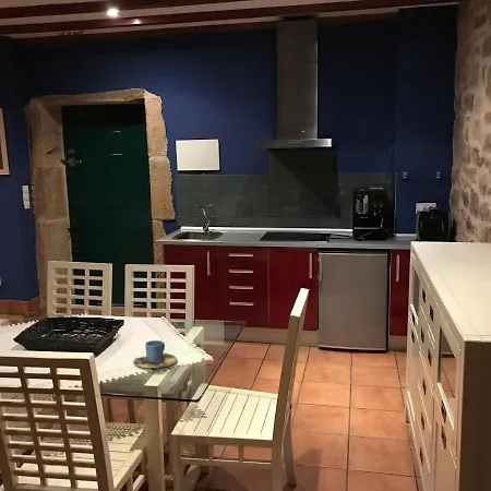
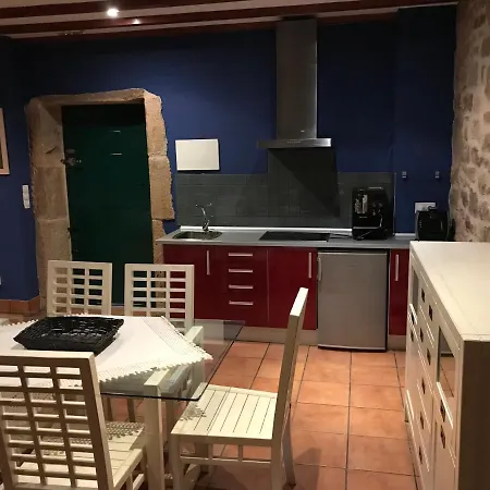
- cup [132,339,178,369]
